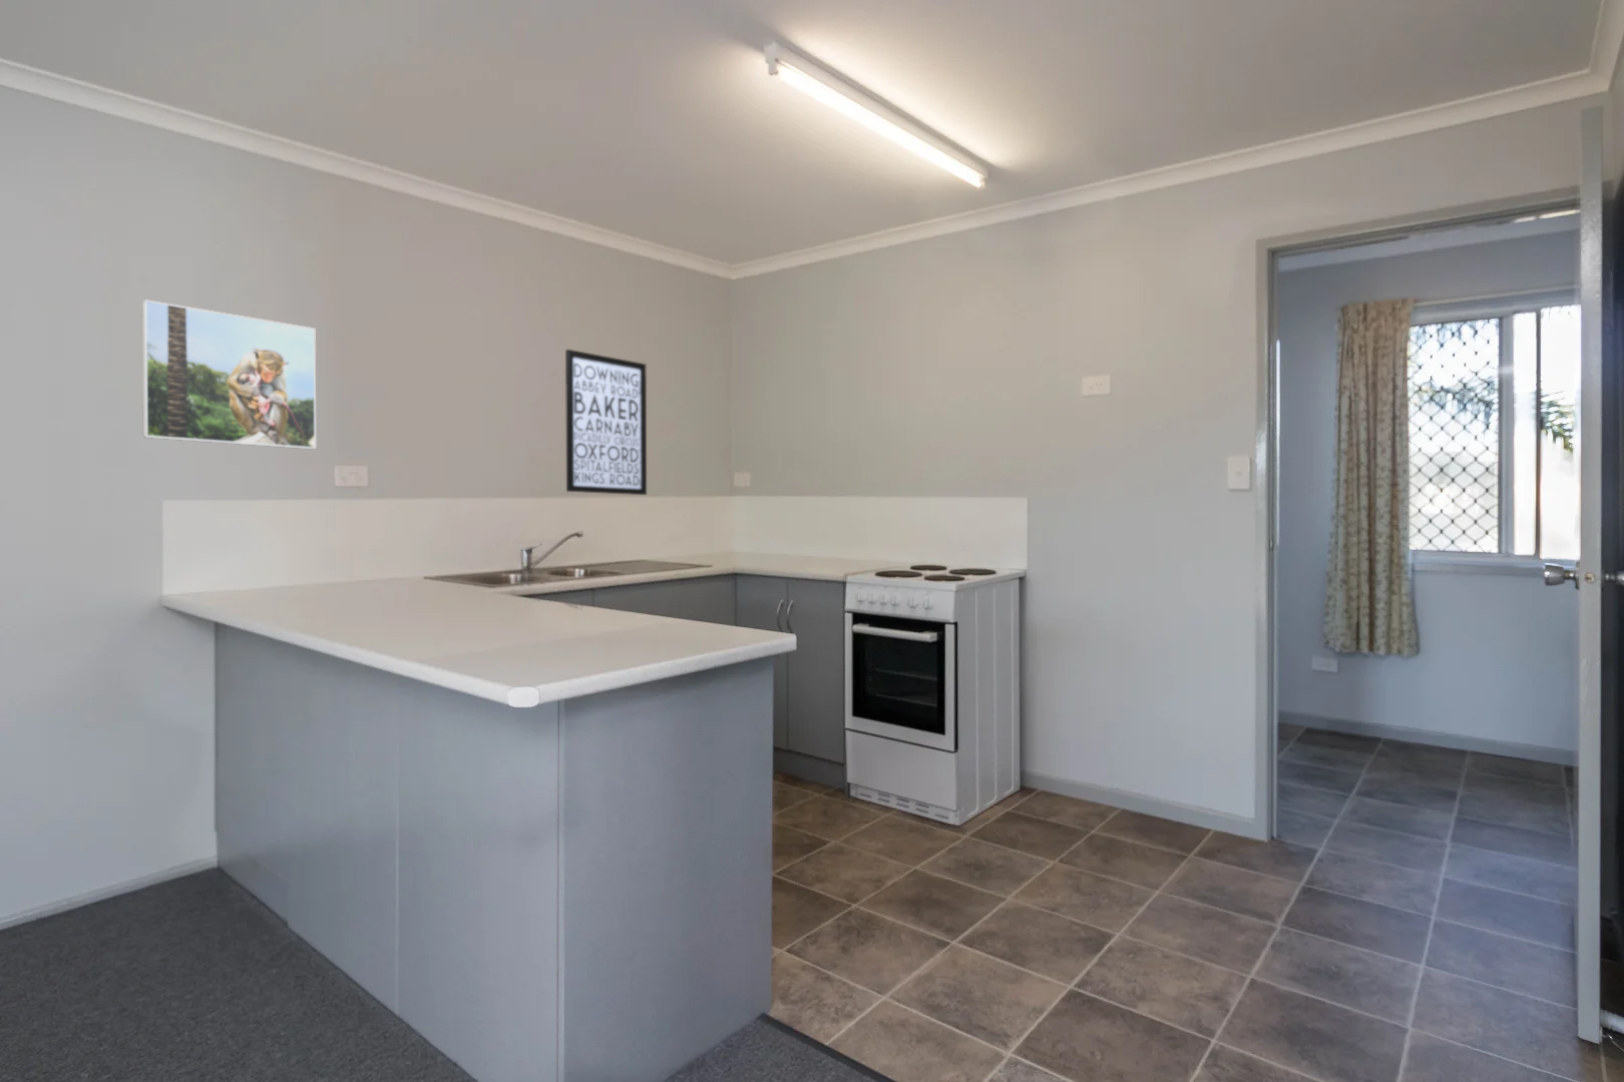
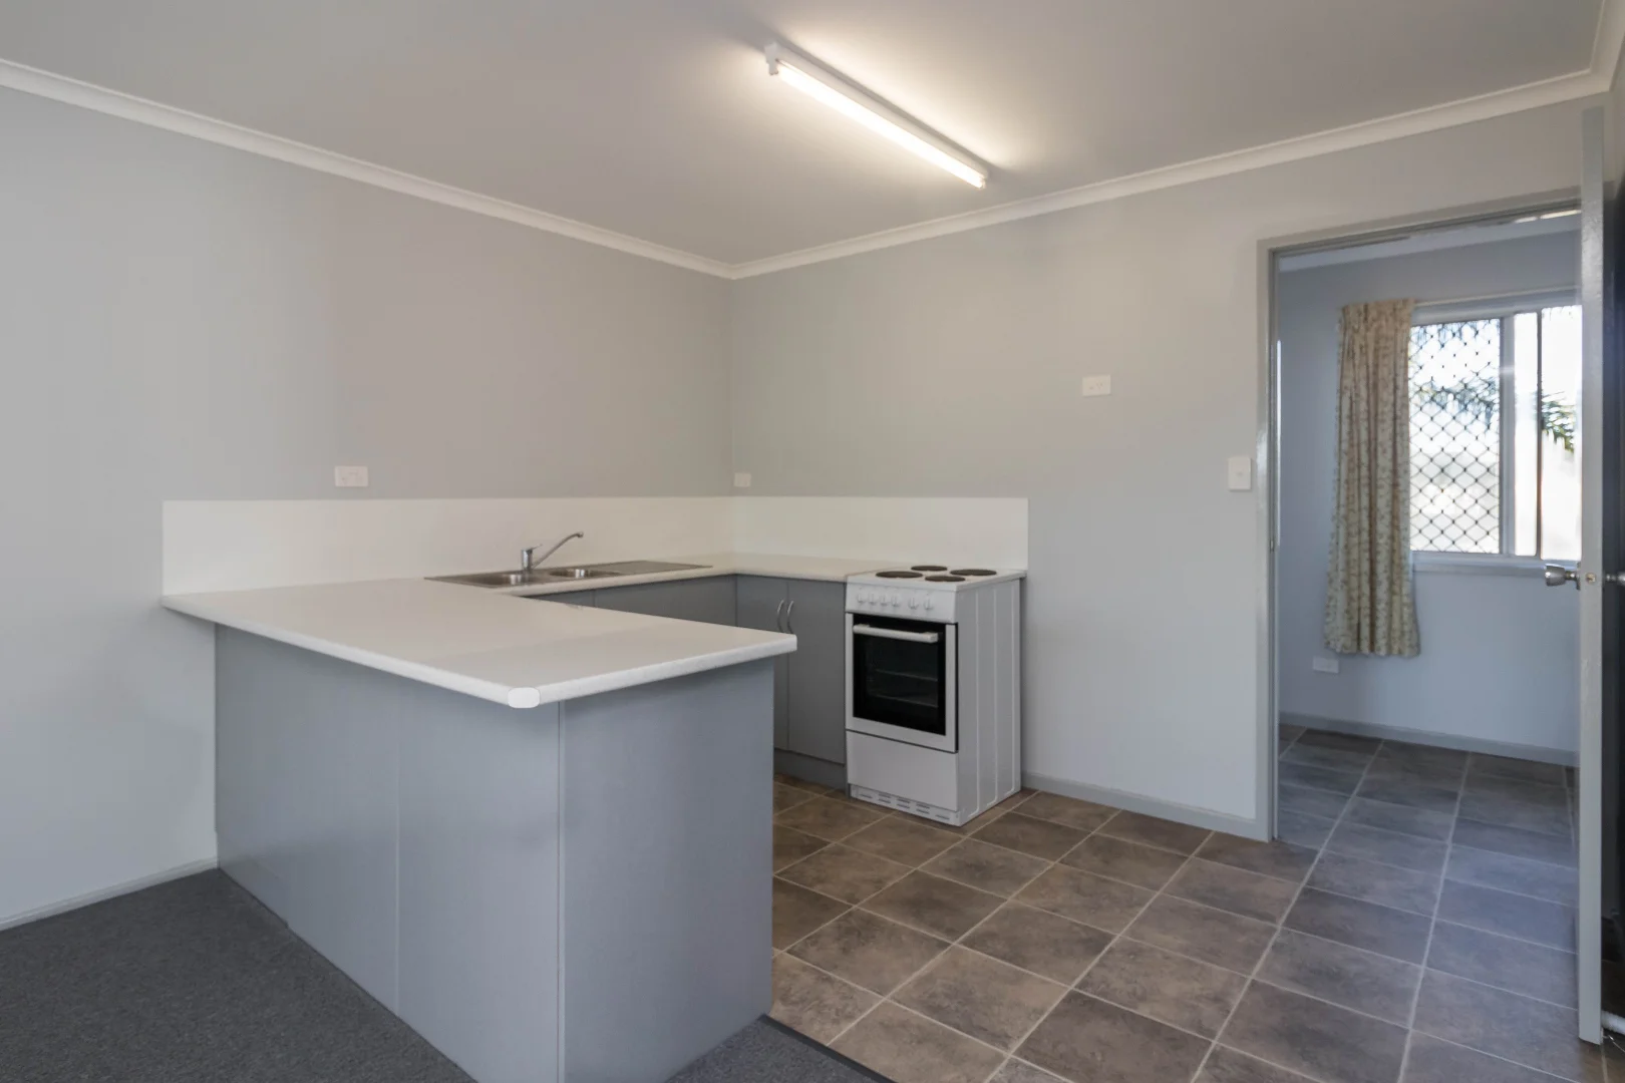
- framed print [141,298,317,450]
- wall art [564,349,648,496]
